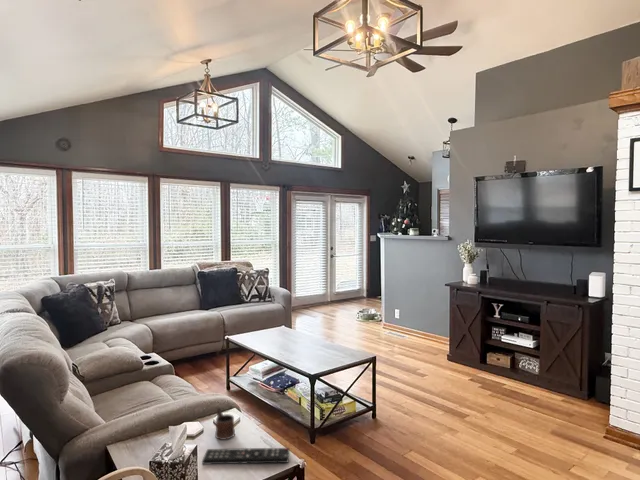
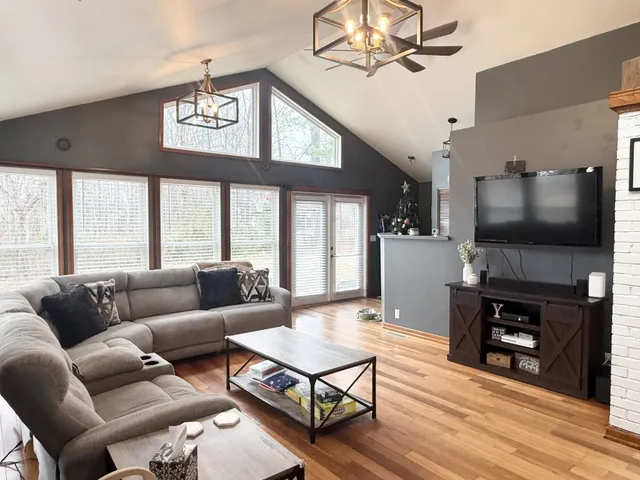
- mug [214,406,236,441]
- remote control [201,447,291,465]
